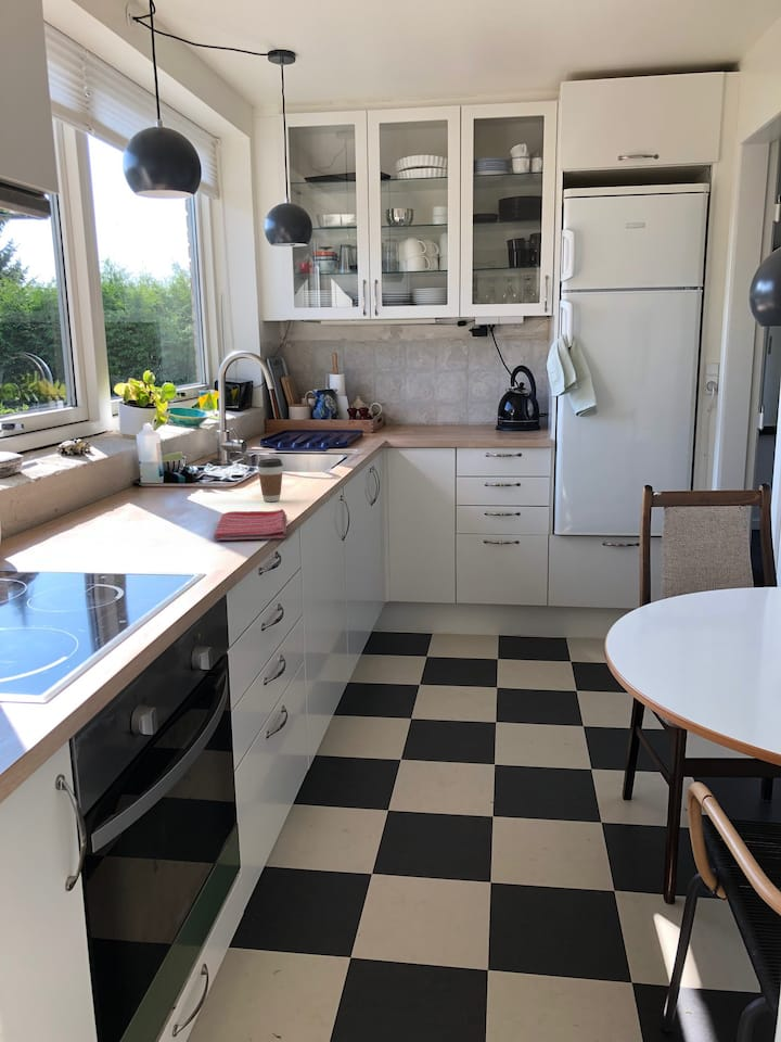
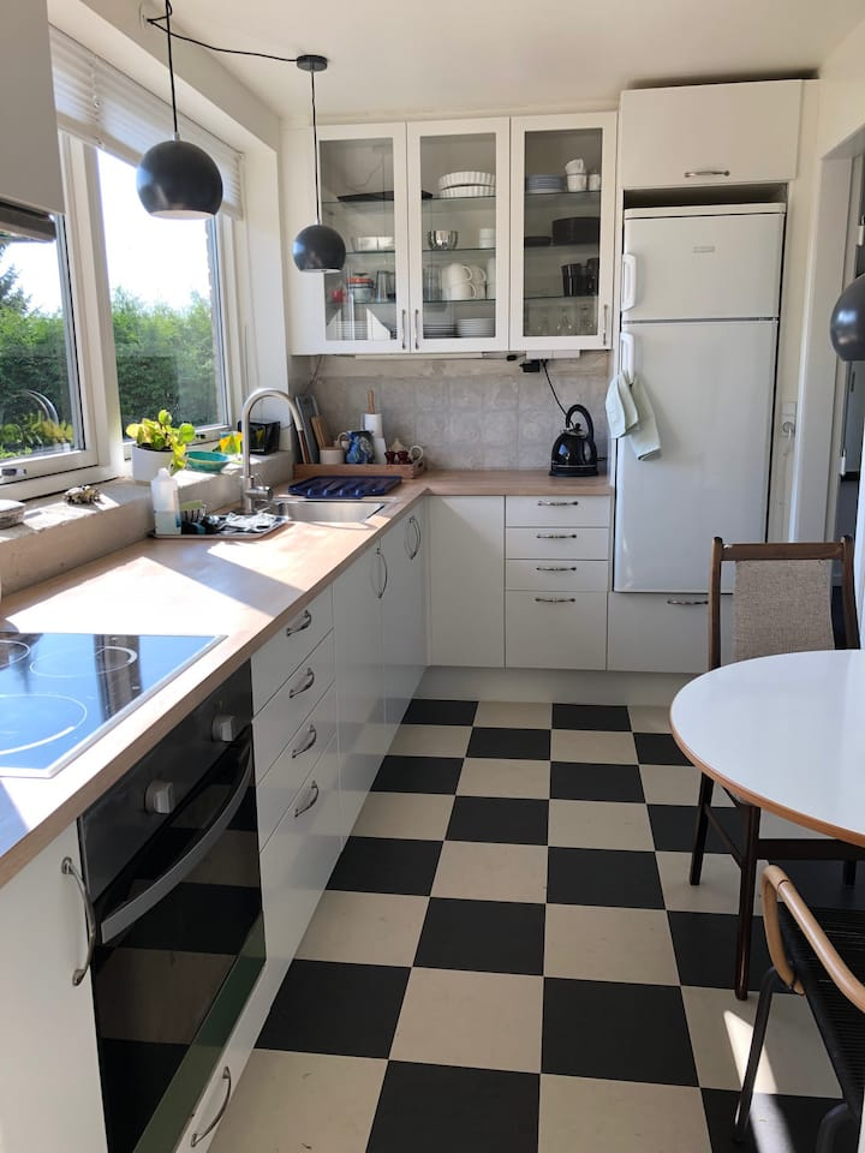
- dish towel [213,508,289,542]
- coffee cup [257,457,284,503]
